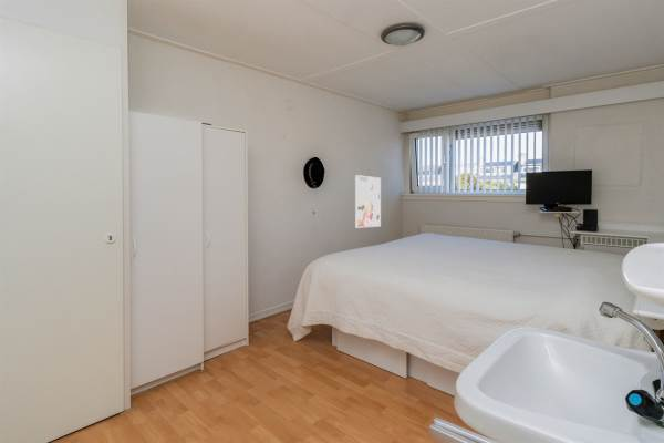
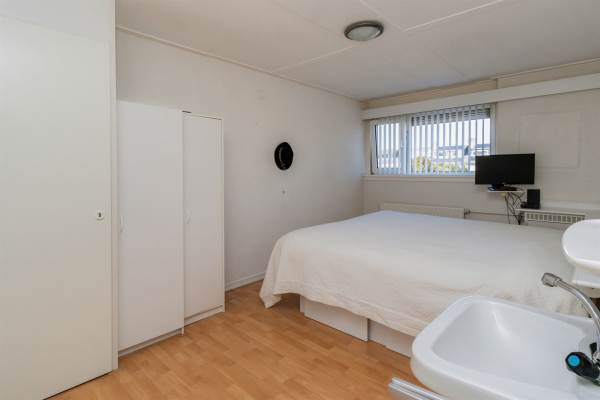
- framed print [354,174,382,228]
